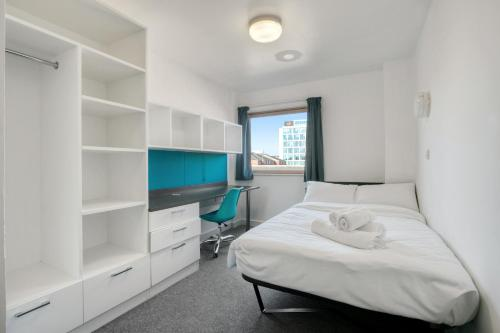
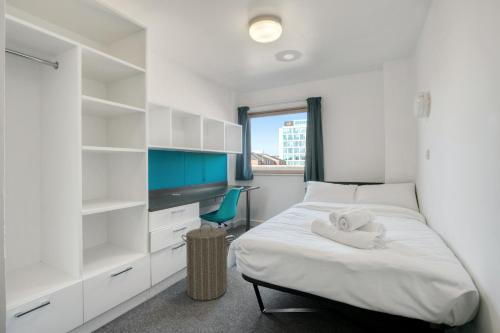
+ laundry hamper [180,222,232,301]
